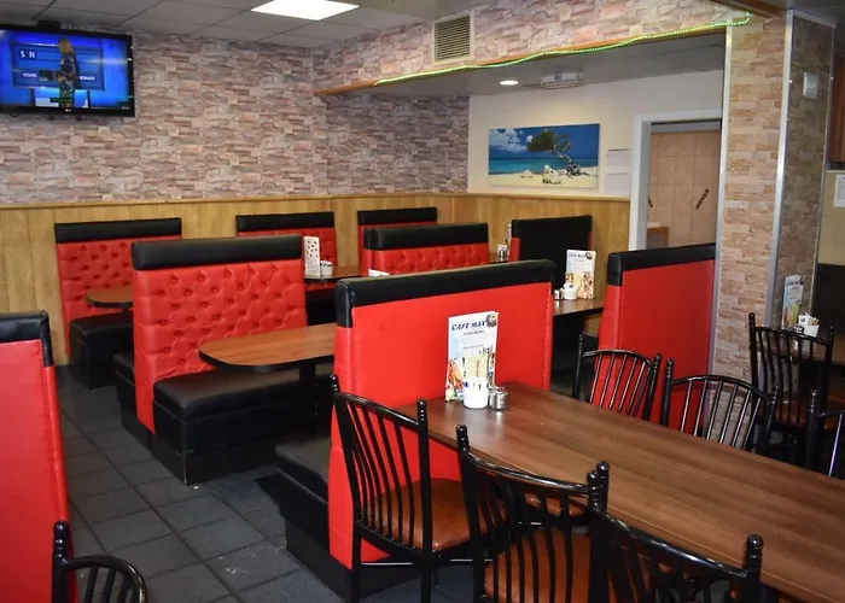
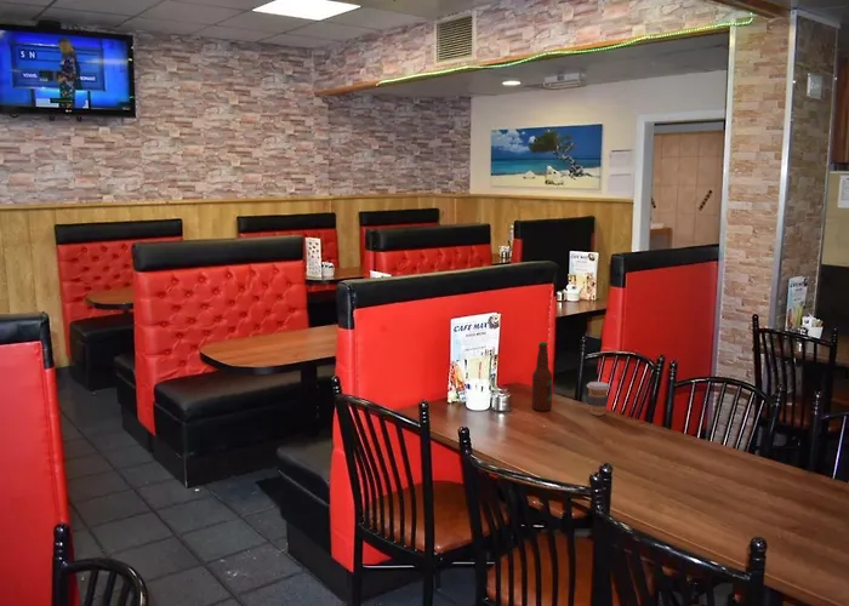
+ coffee cup [586,381,611,417]
+ bottle [530,341,553,412]
